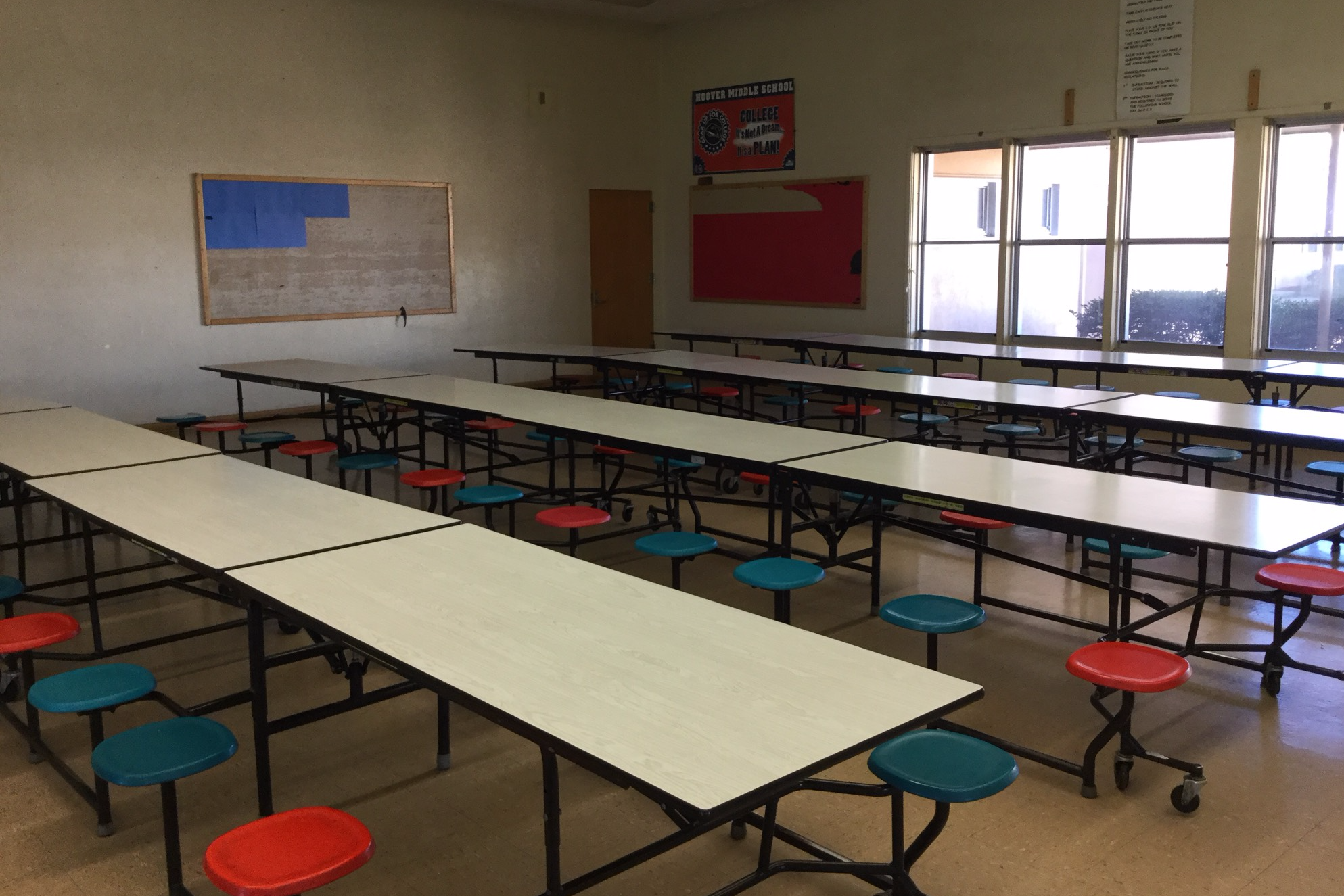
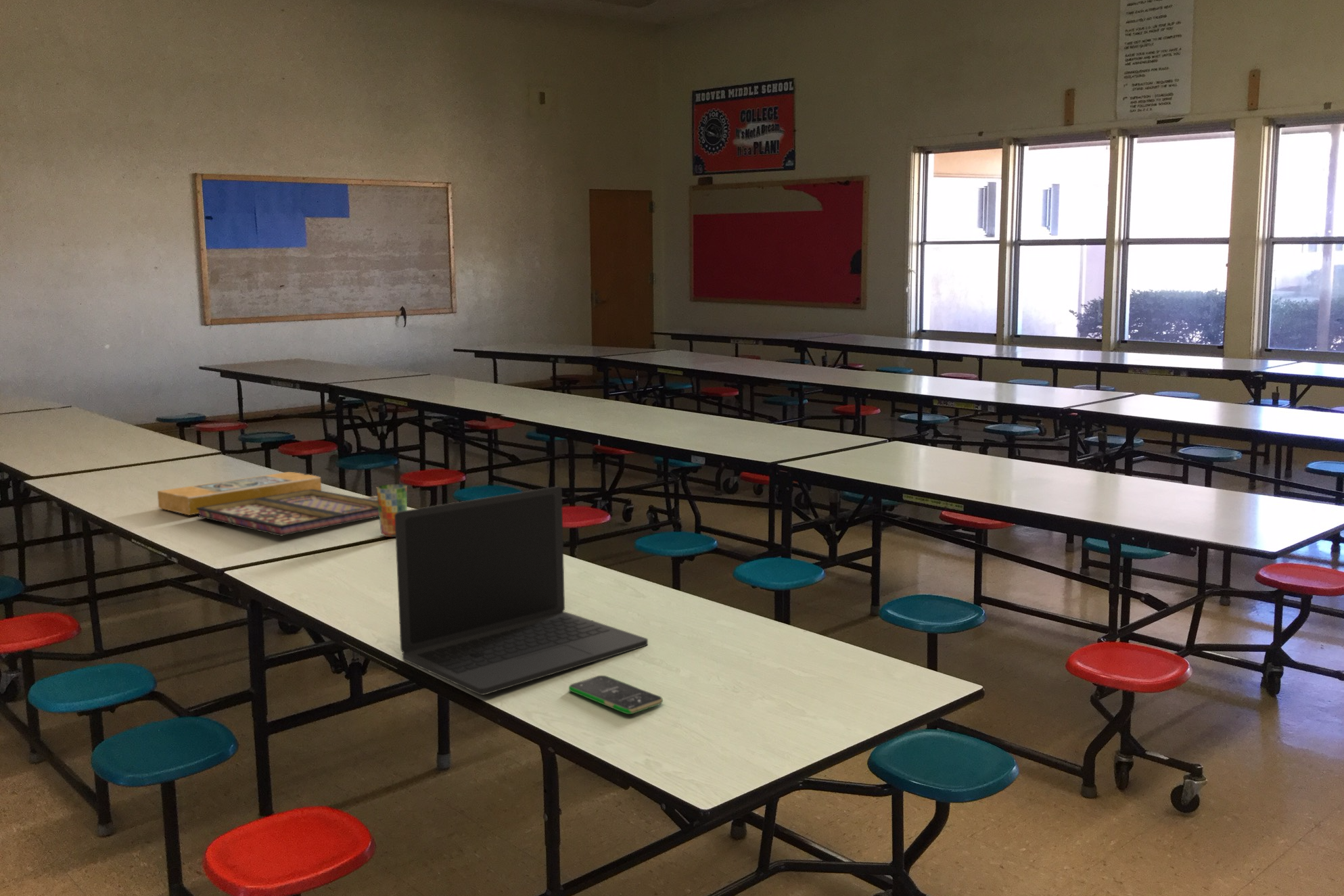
+ cup [376,484,408,538]
+ board game [157,471,379,537]
+ laptop [394,486,649,696]
+ smartphone [568,675,664,715]
